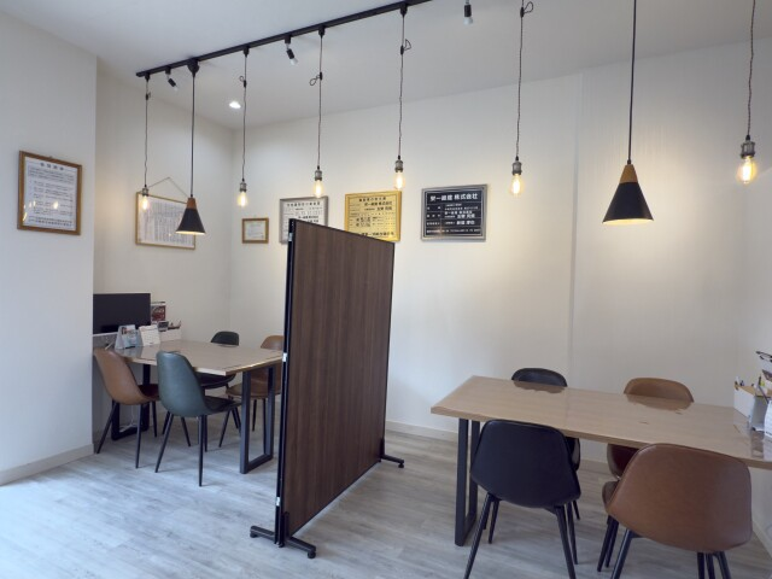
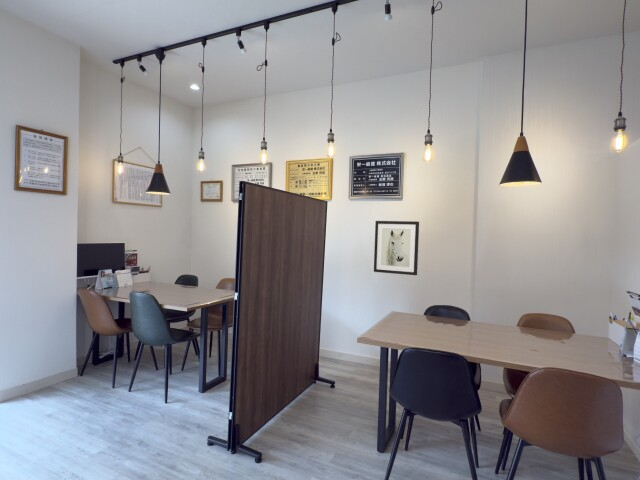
+ wall art [373,220,420,276]
